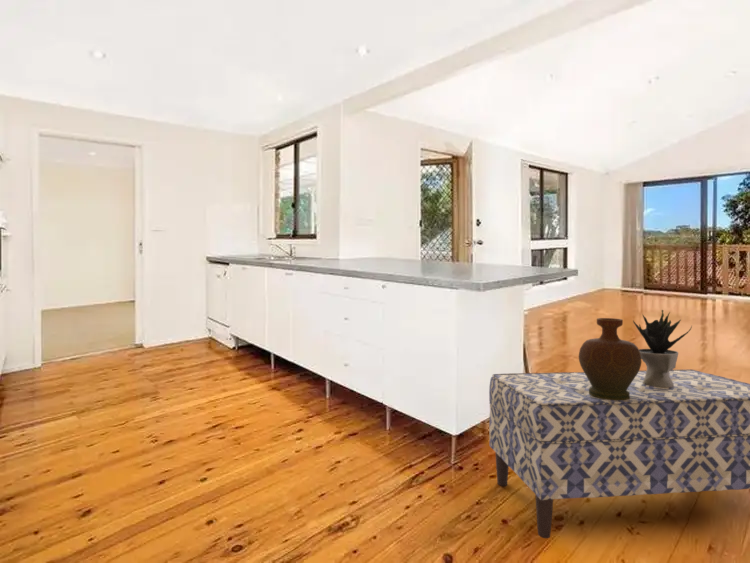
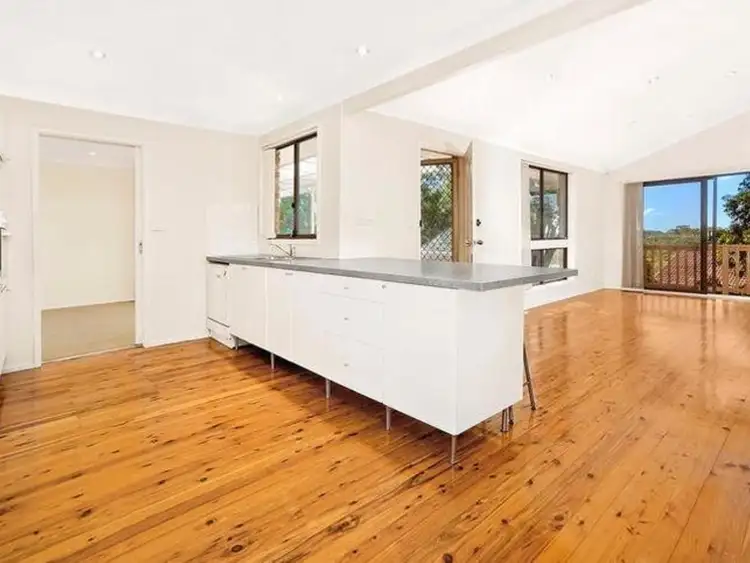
- bench [488,368,750,539]
- decorative vase [578,317,642,400]
- potted plant [632,309,693,387]
